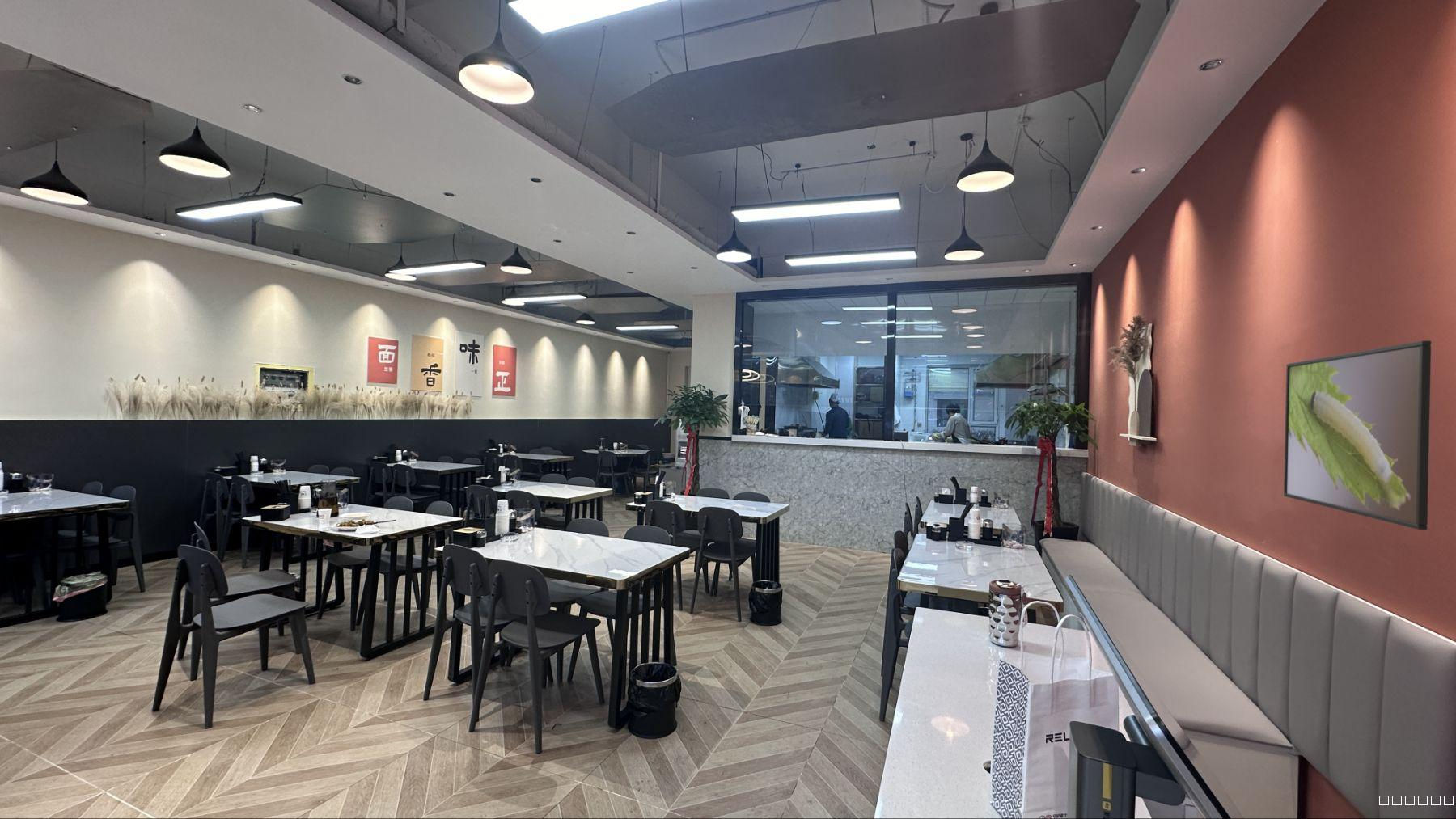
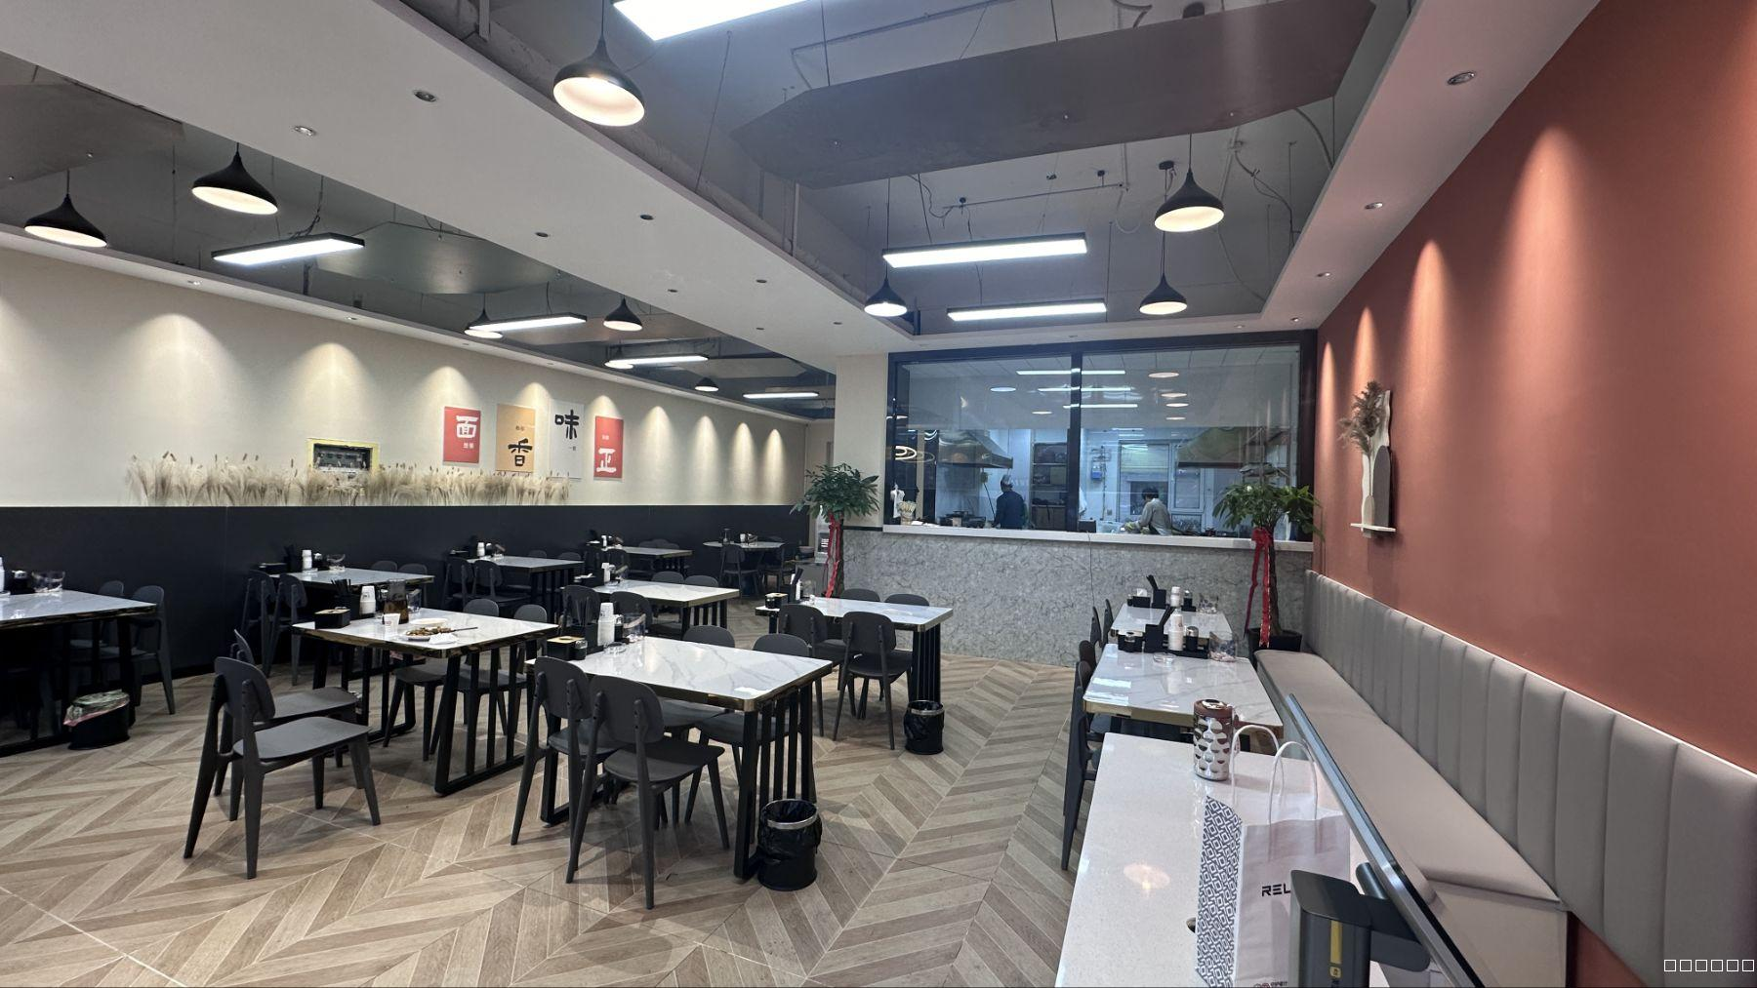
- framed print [1283,340,1432,531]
